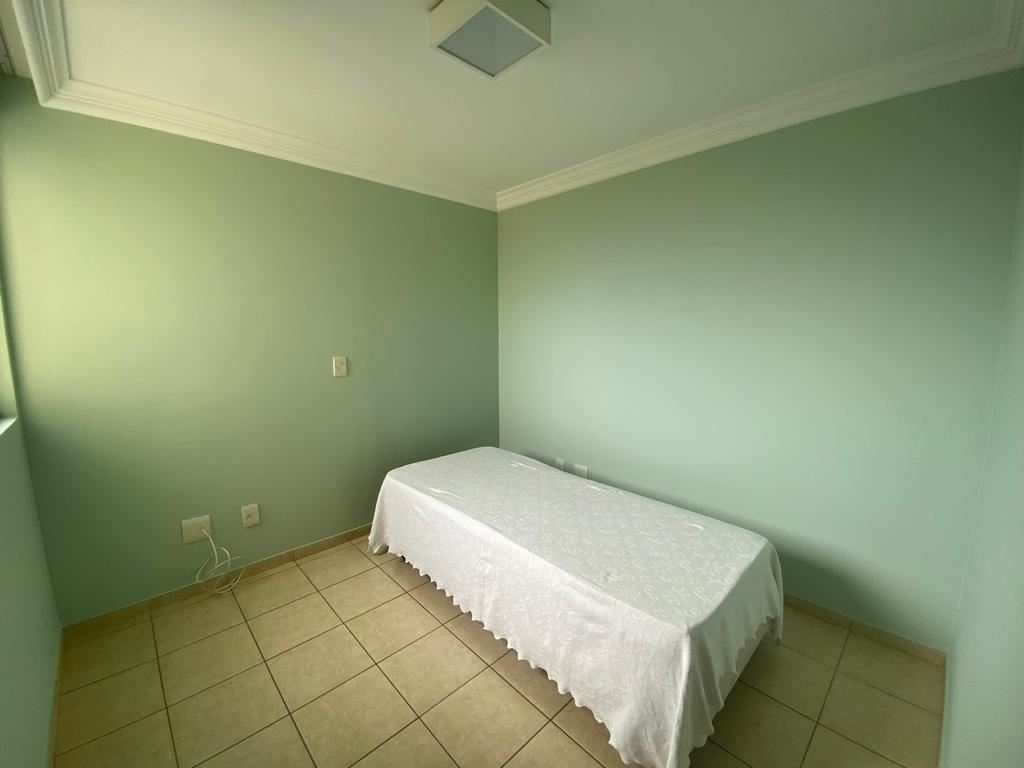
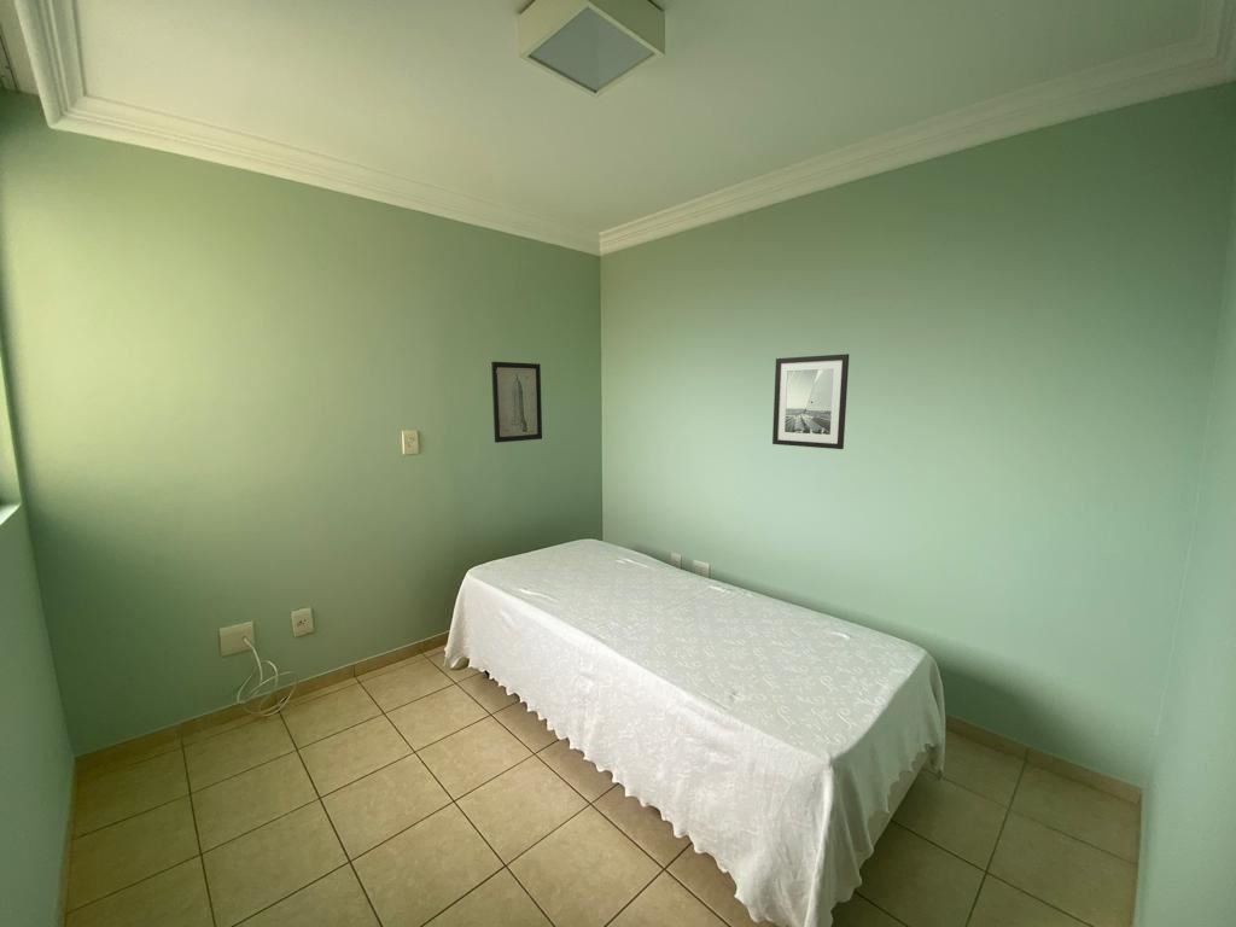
+ wall art [490,361,543,444]
+ wall art [771,352,850,450]
